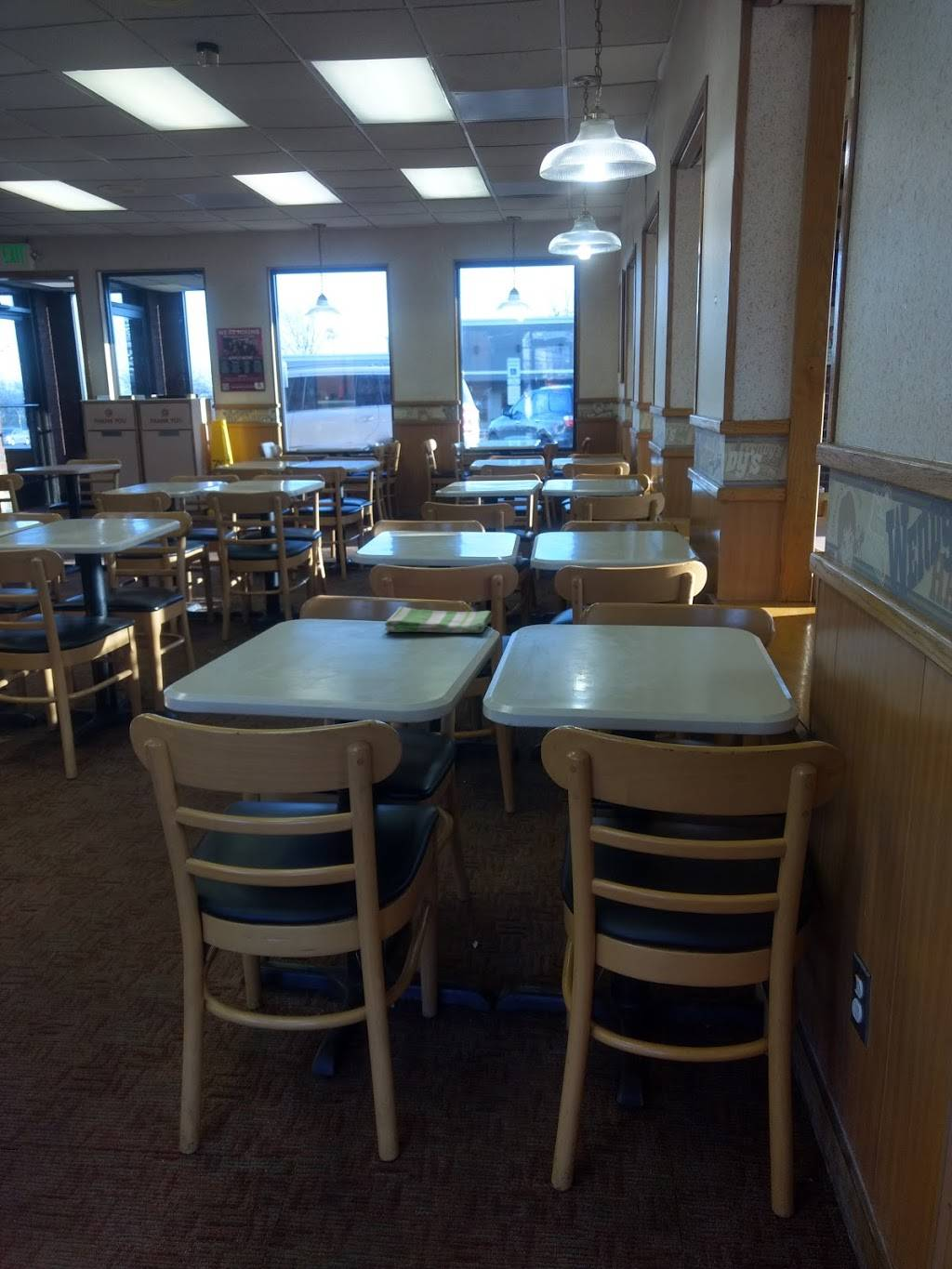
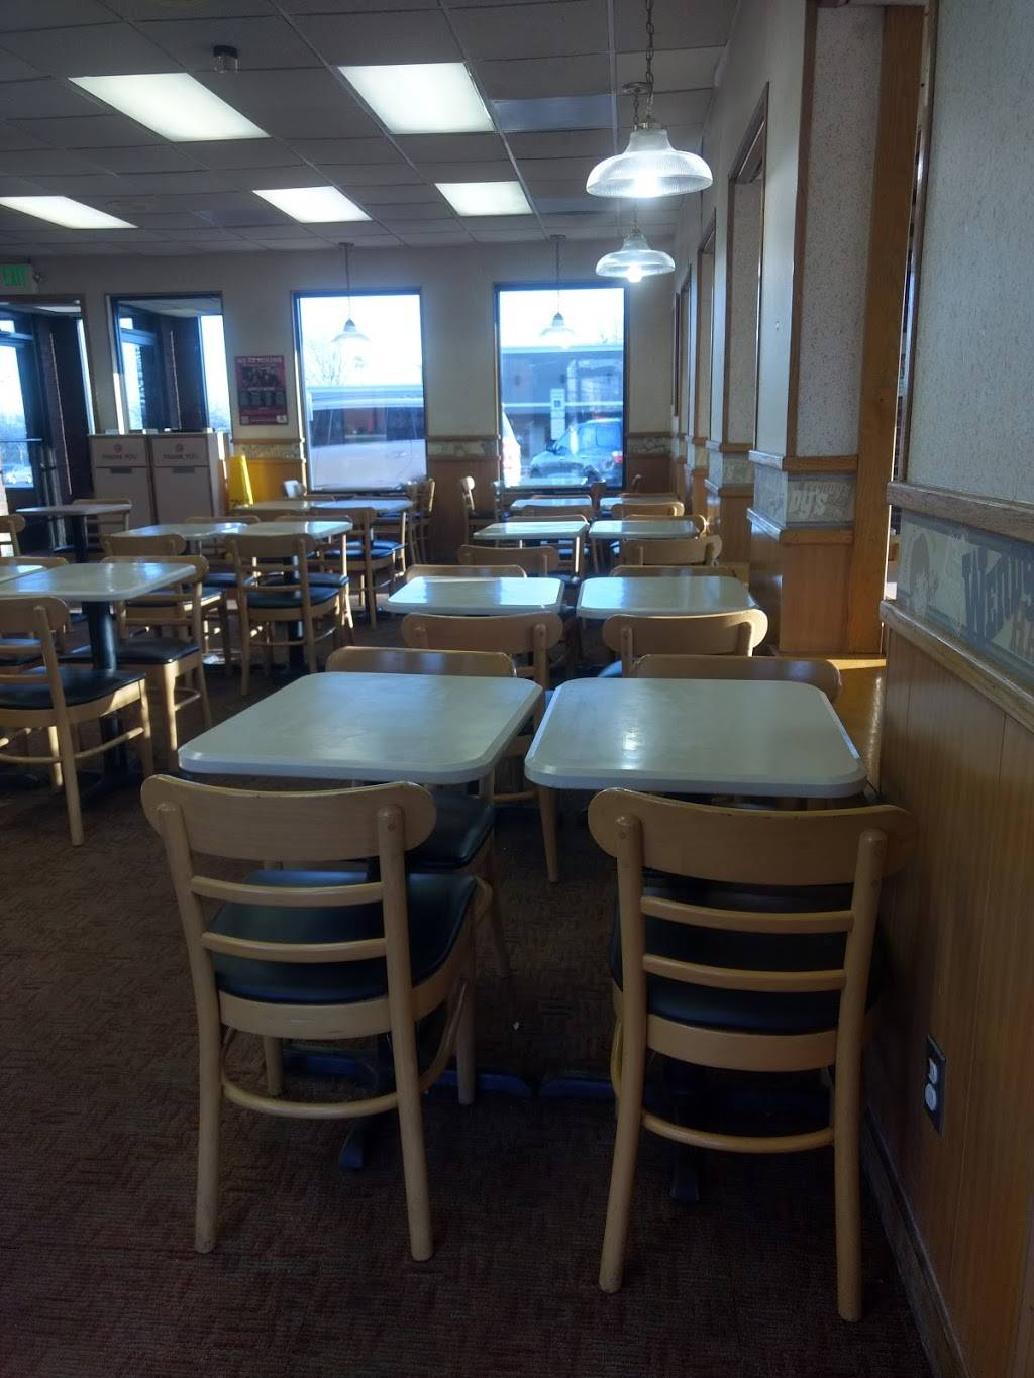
- dish towel [384,606,493,634]
